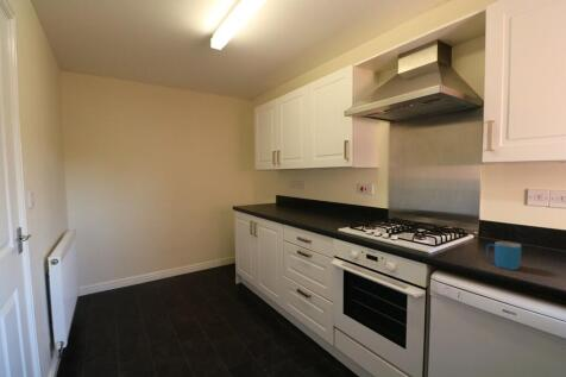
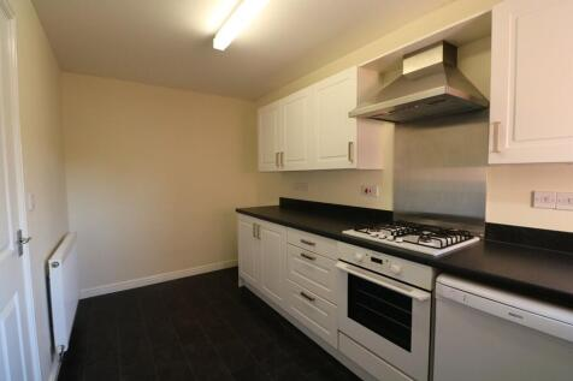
- mug [485,240,522,271]
